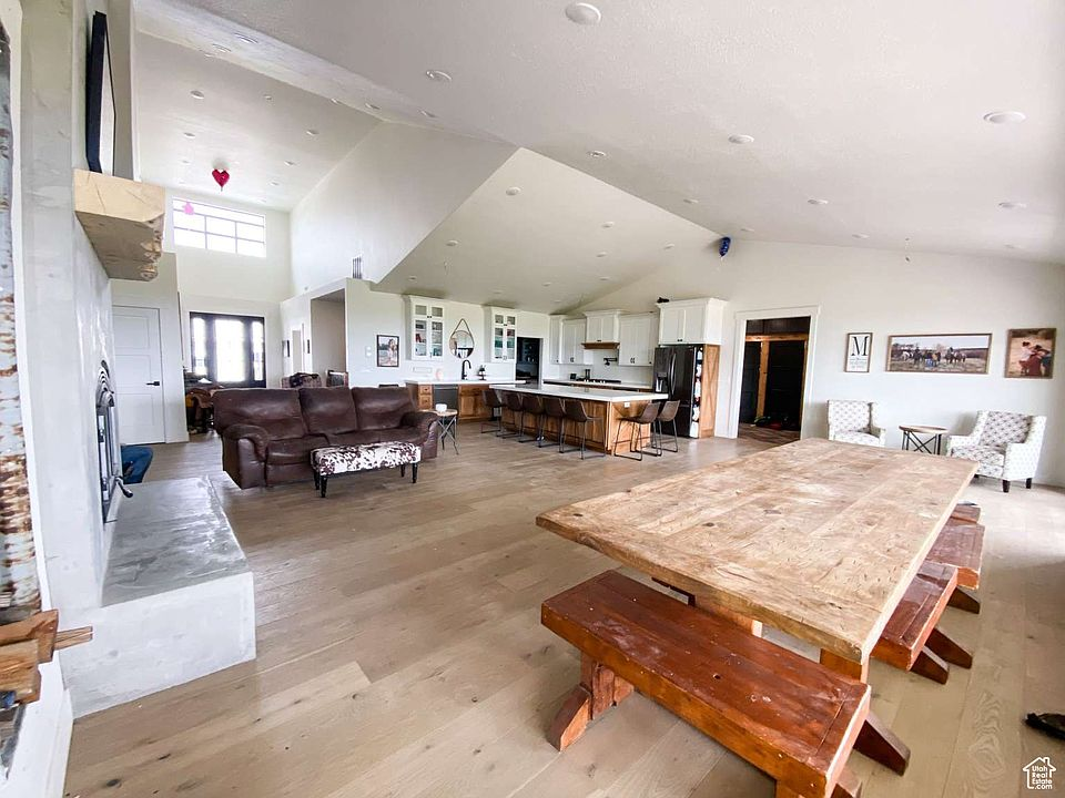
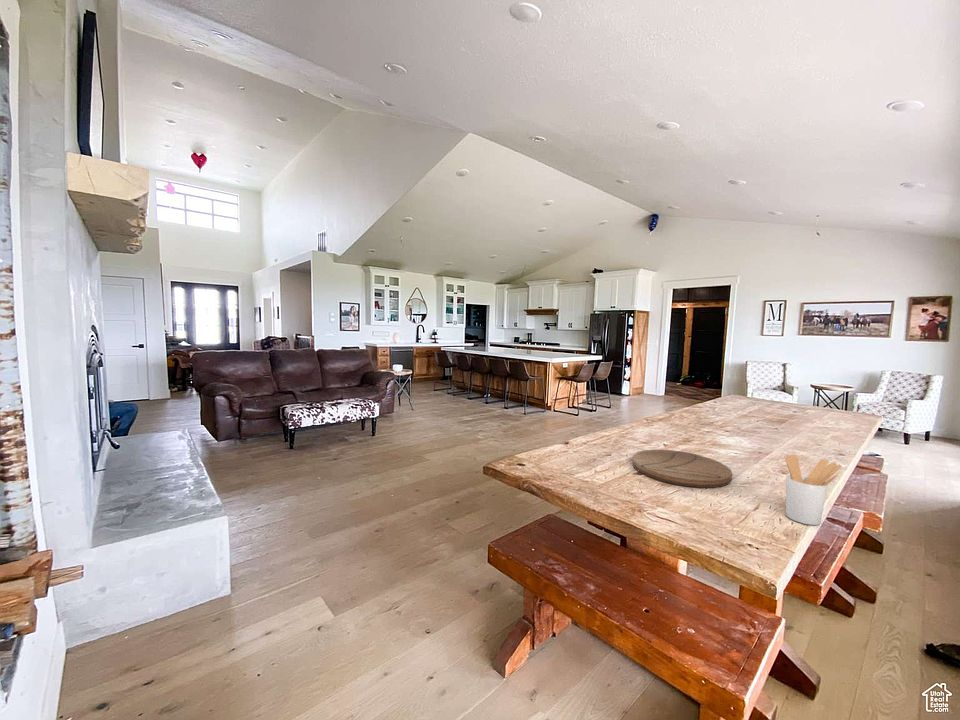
+ cutting board [631,449,733,489]
+ utensil holder [784,453,843,526]
